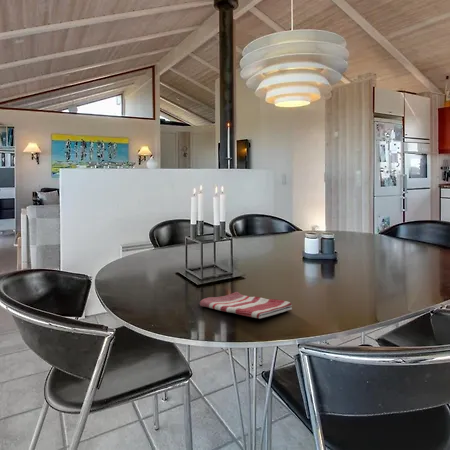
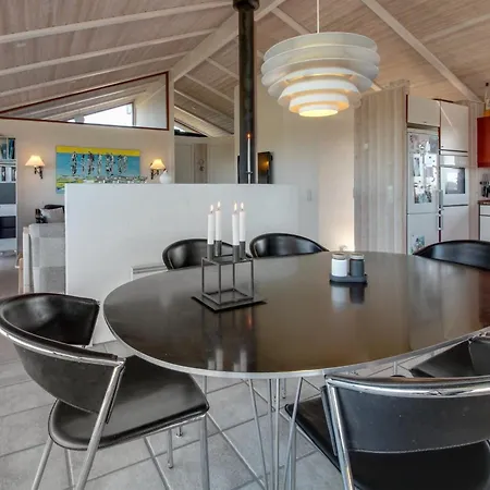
- dish towel [199,291,293,320]
